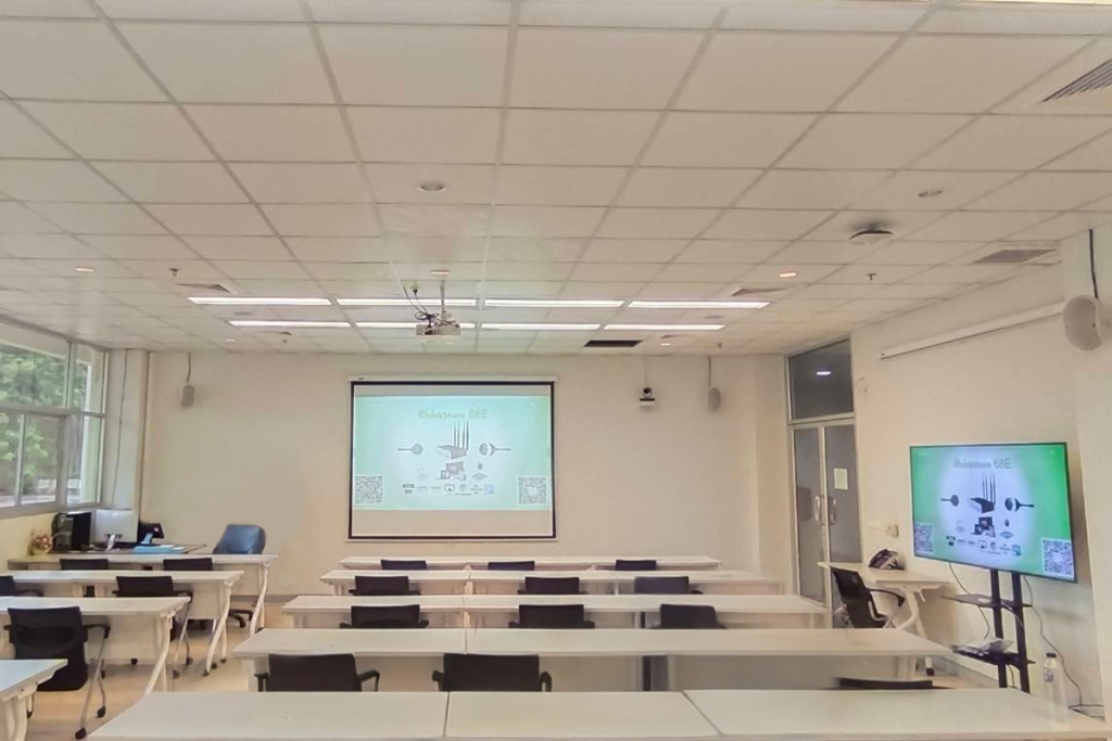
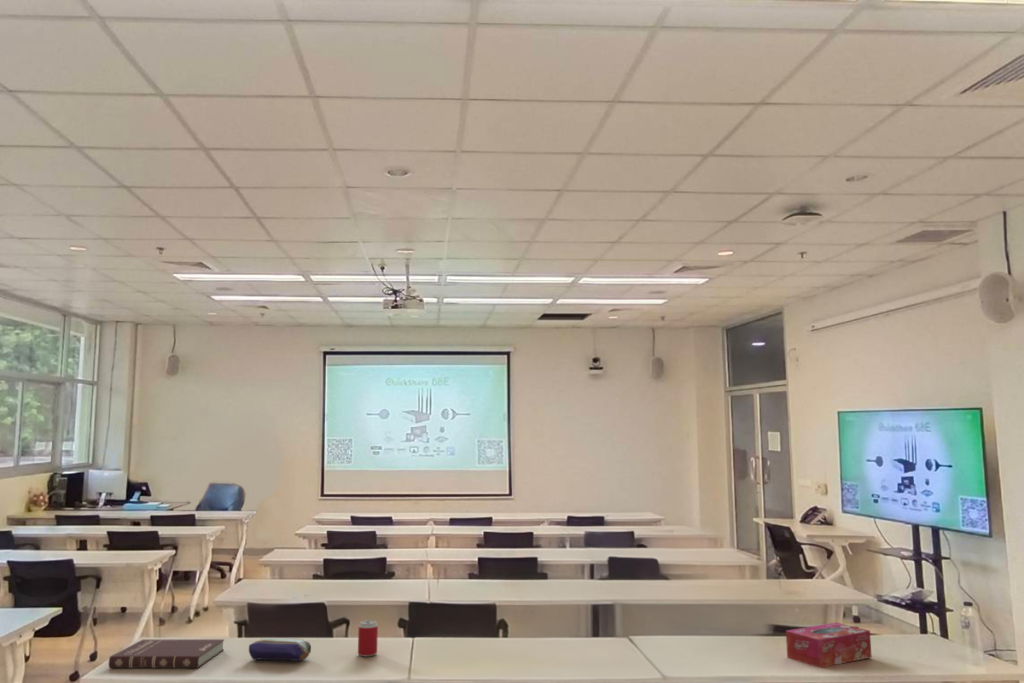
+ tissue box [785,621,873,669]
+ beverage can [357,619,379,657]
+ pencil case [248,637,312,662]
+ book [108,638,225,669]
